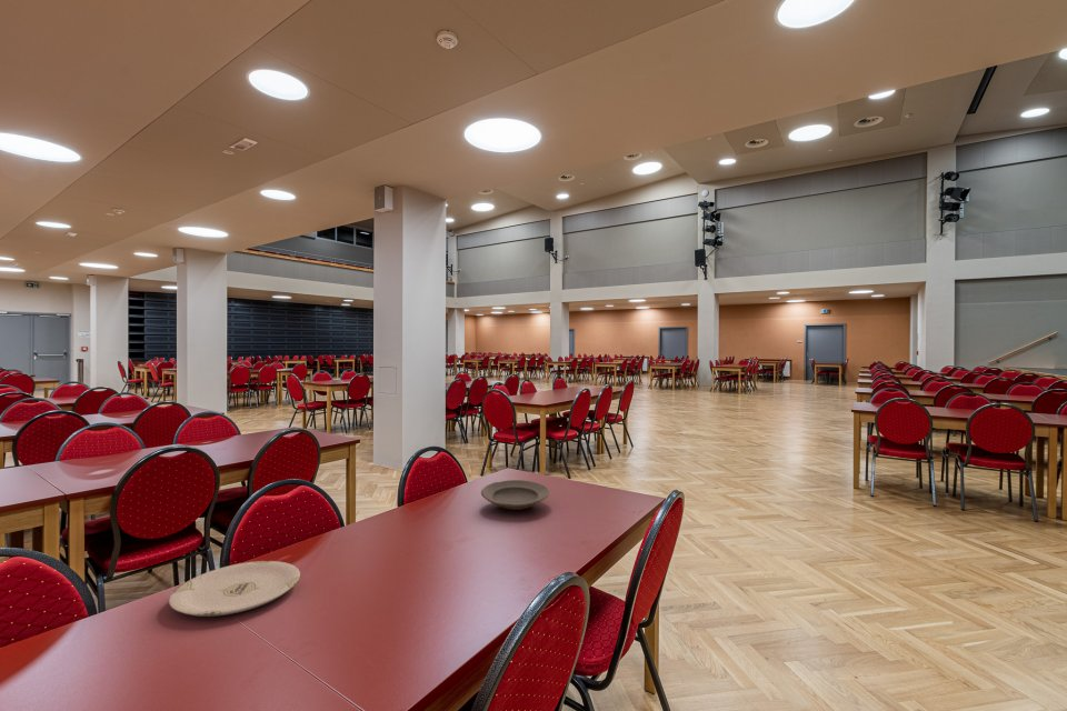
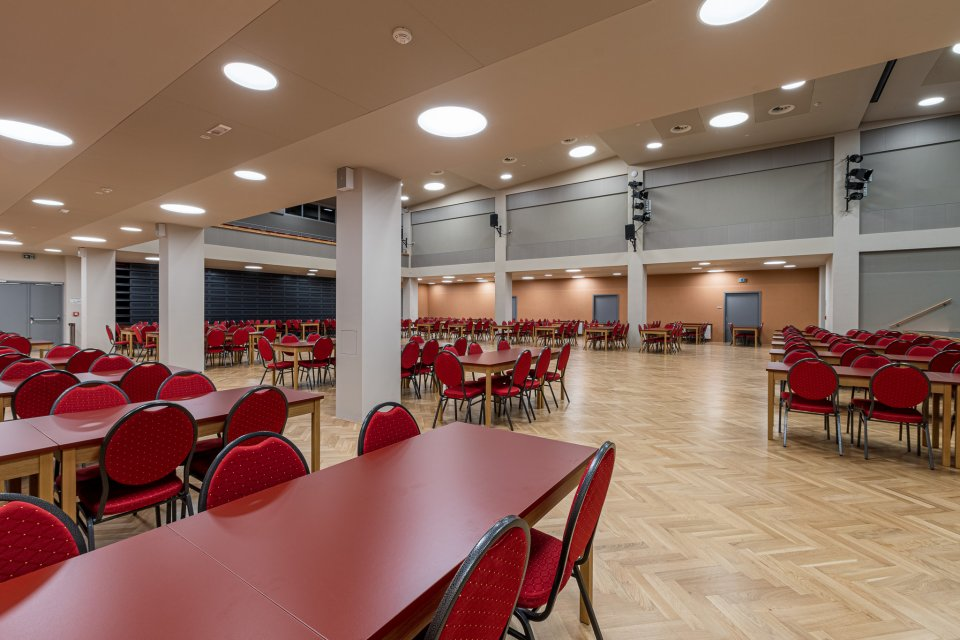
- plate [168,560,301,618]
- plate [480,479,550,511]
